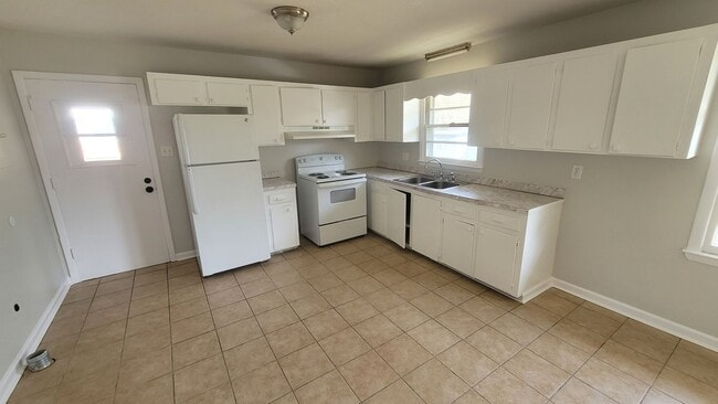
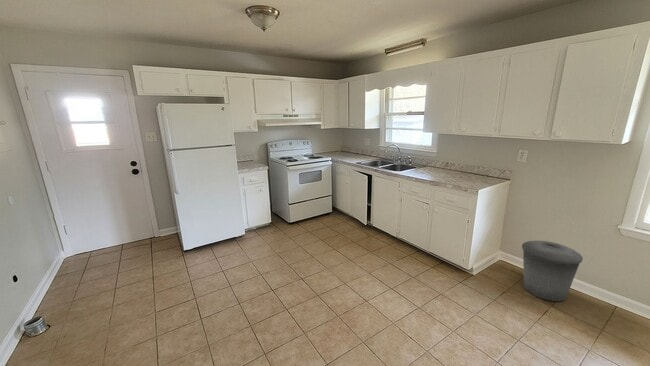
+ trash can [521,240,584,302]
